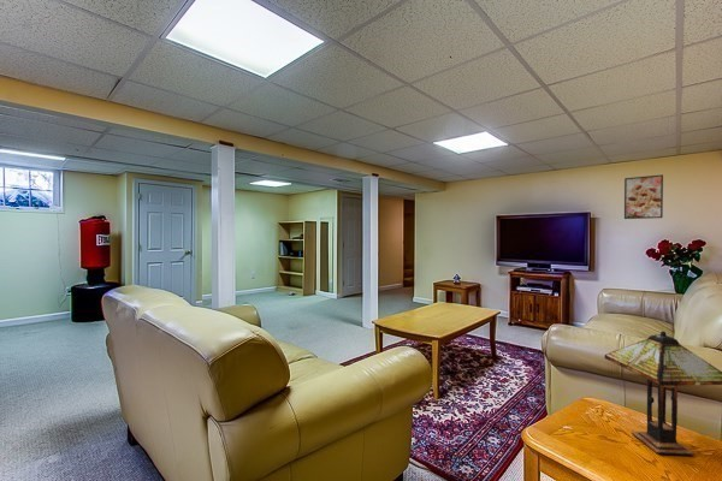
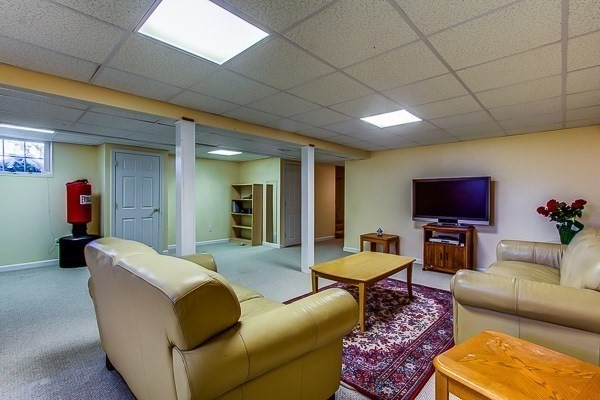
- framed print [623,173,664,220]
- table lamp [603,331,722,457]
